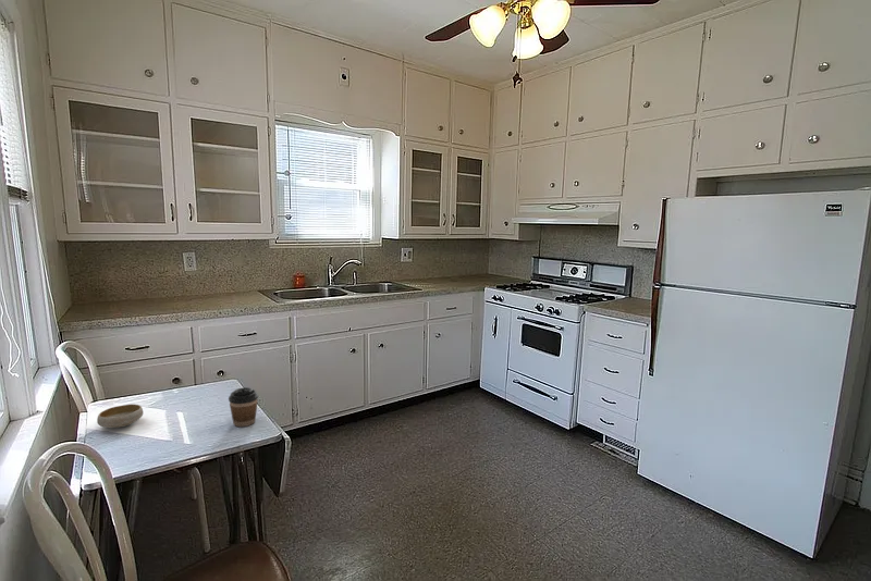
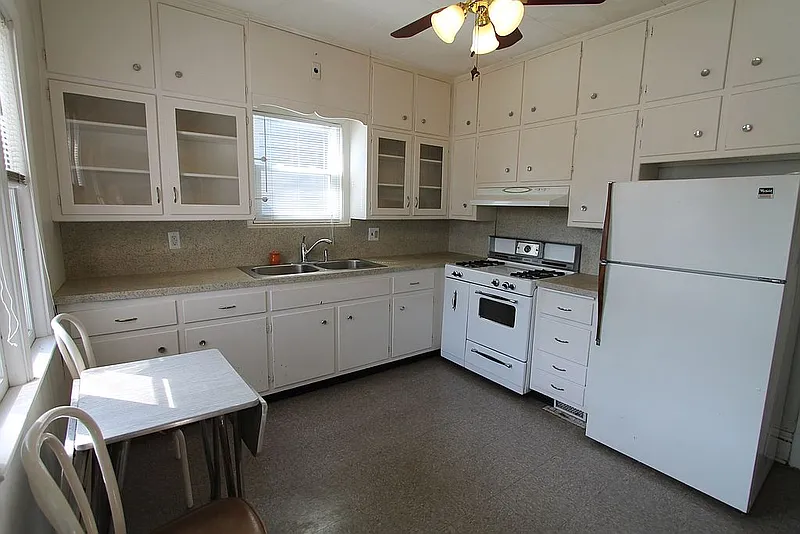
- bowl [96,404,144,429]
- coffee cup [228,386,259,428]
